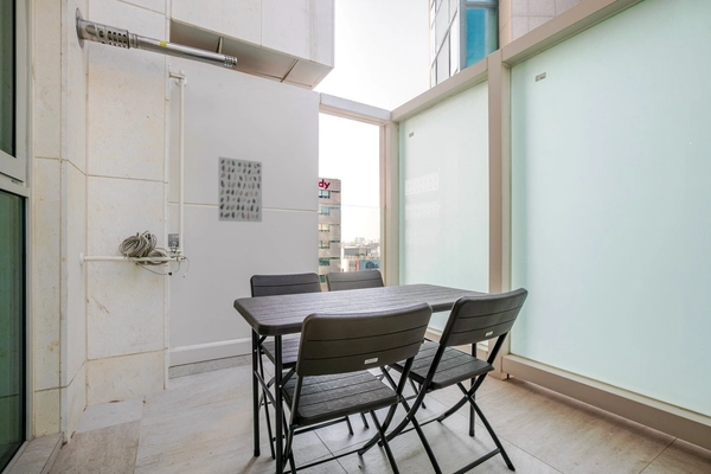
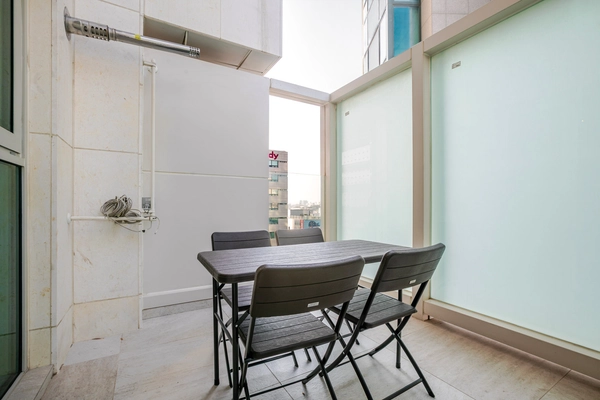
- wall art [217,155,263,223]
